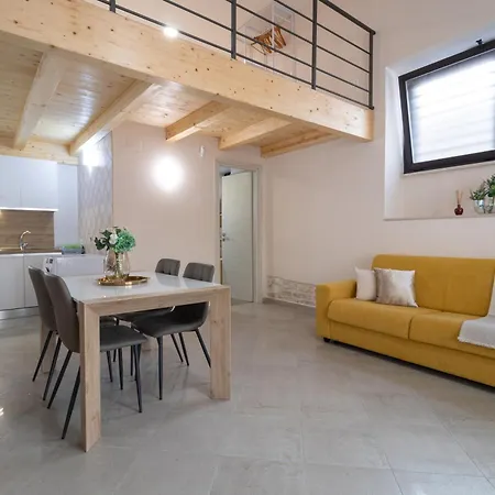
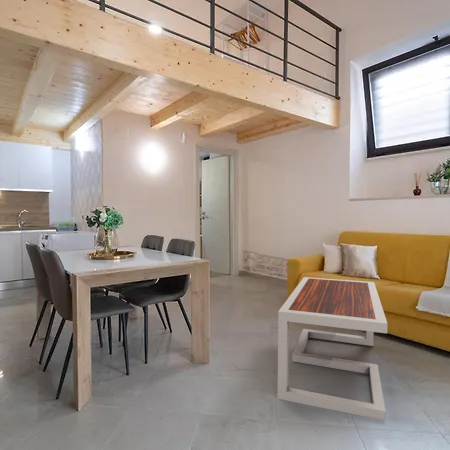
+ coffee table [277,276,388,421]
